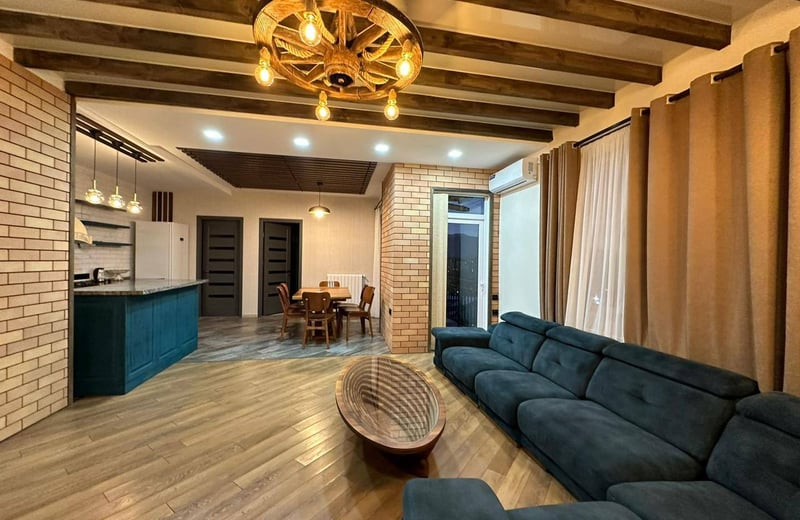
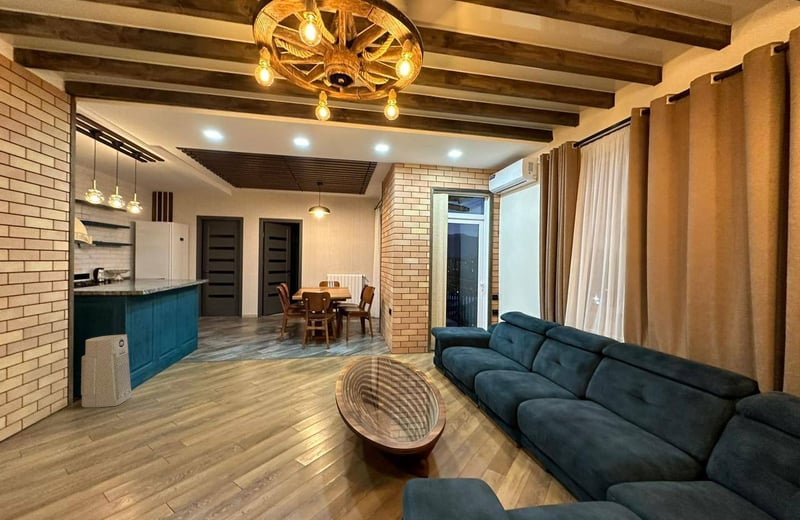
+ air purifier [80,334,132,408]
